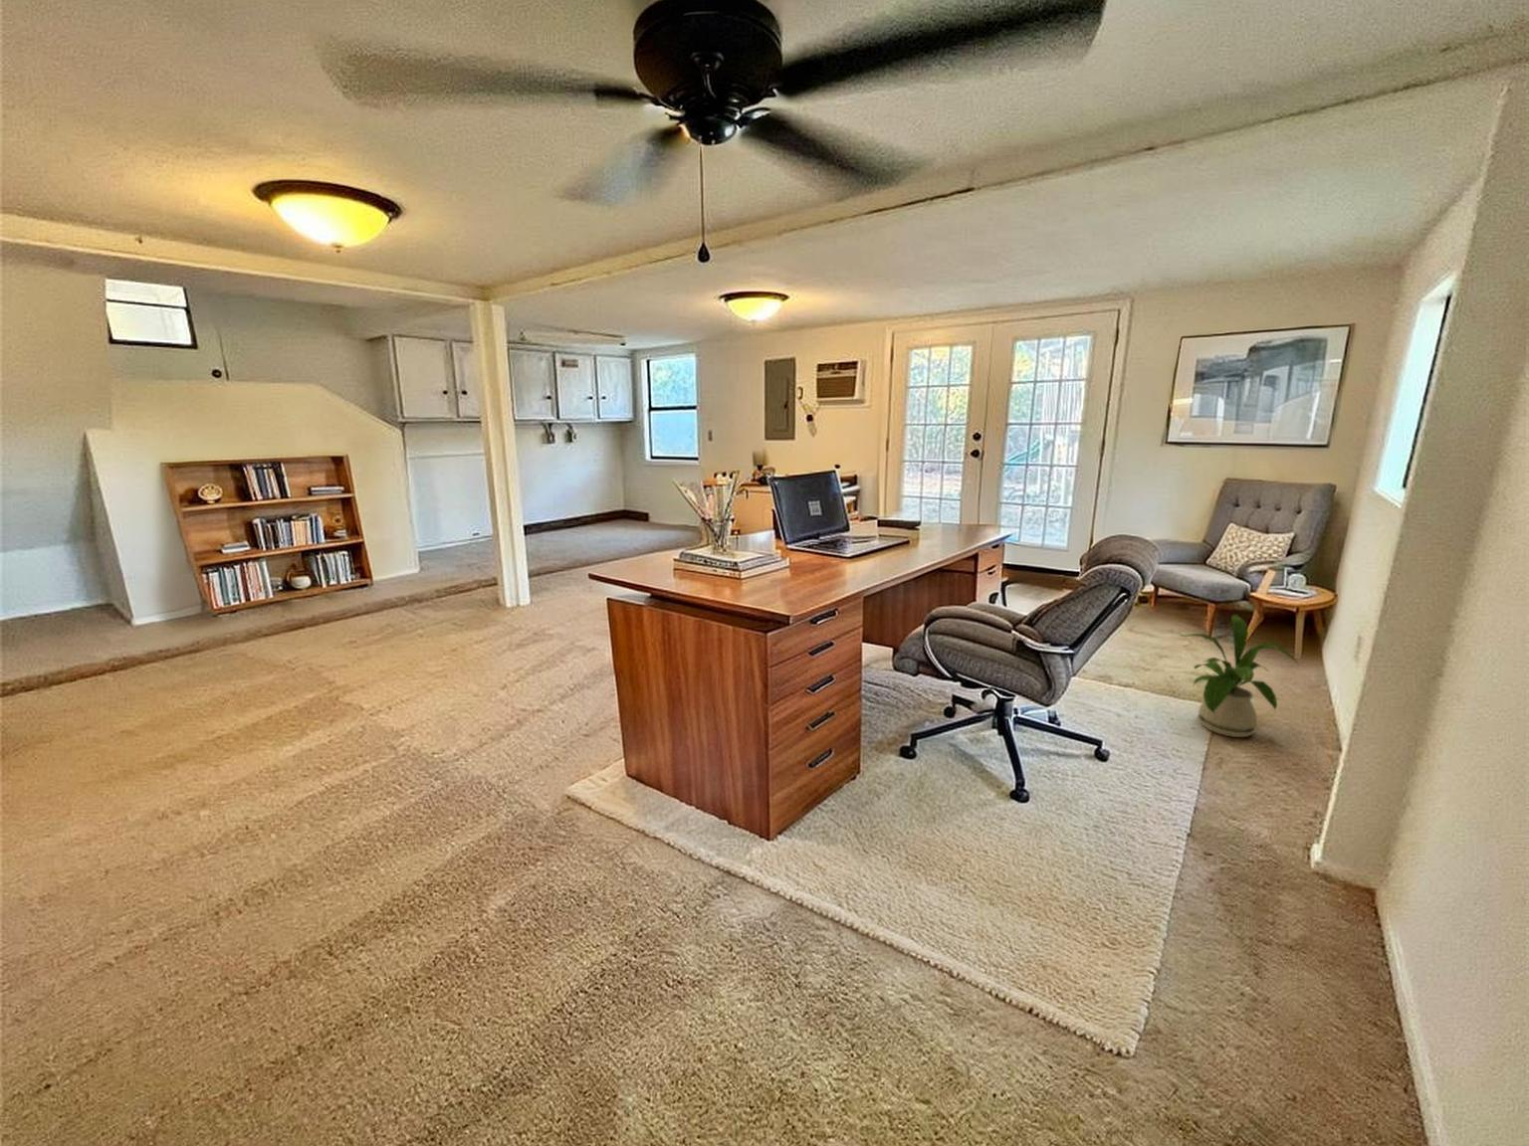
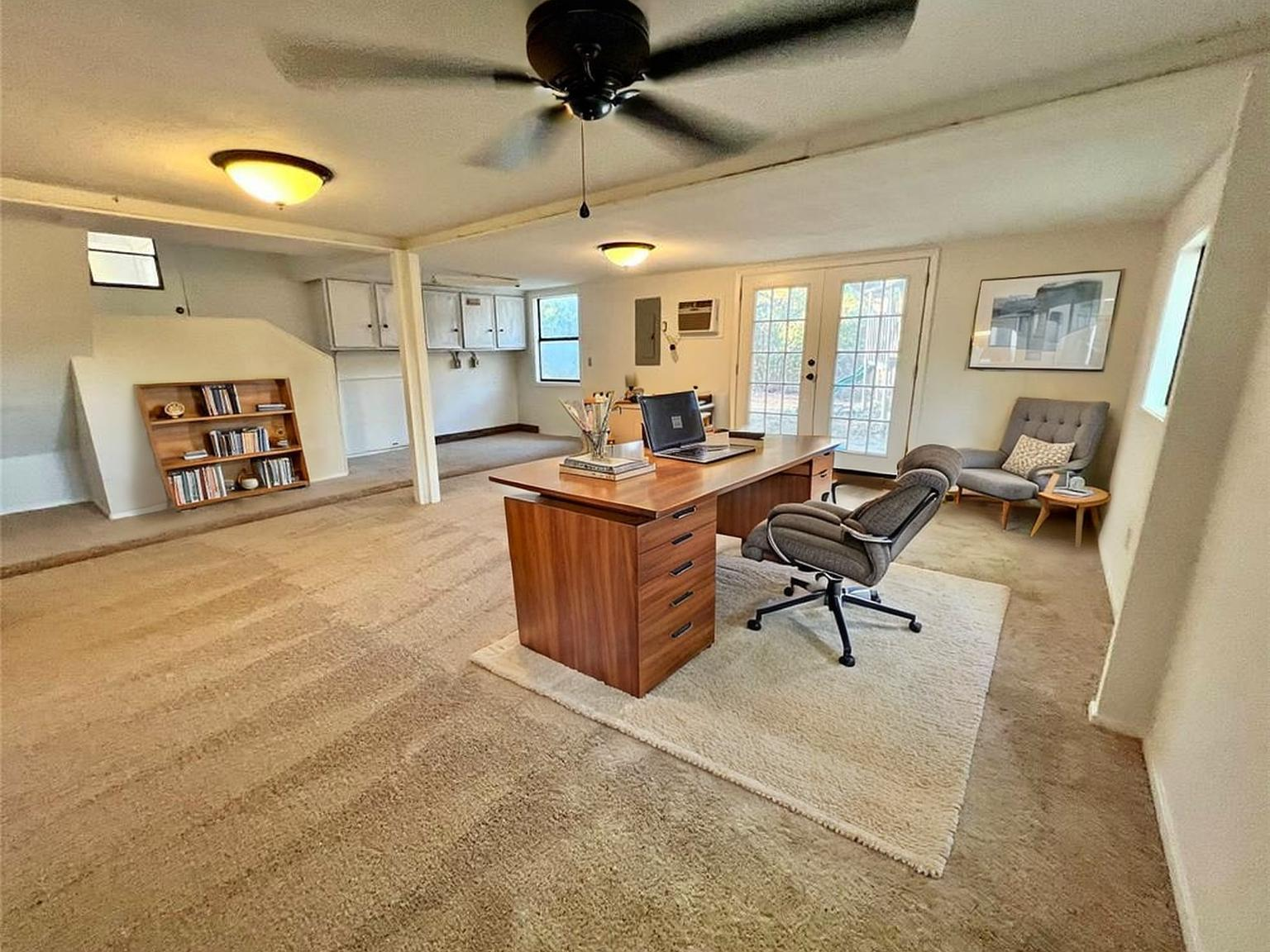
- house plant [1179,614,1299,738]
